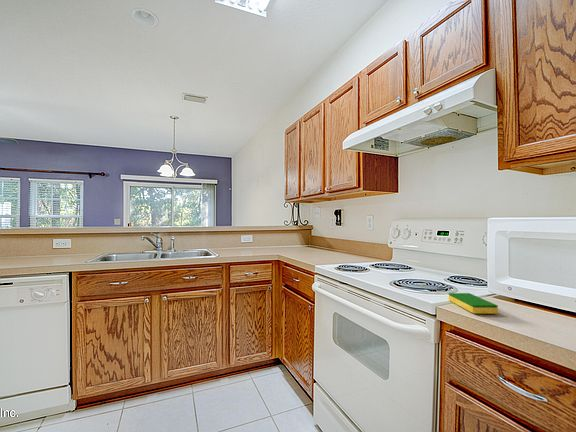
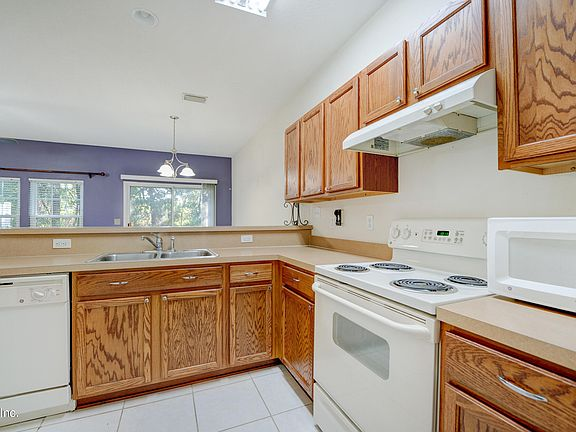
- dish sponge [448,292,499,315]
